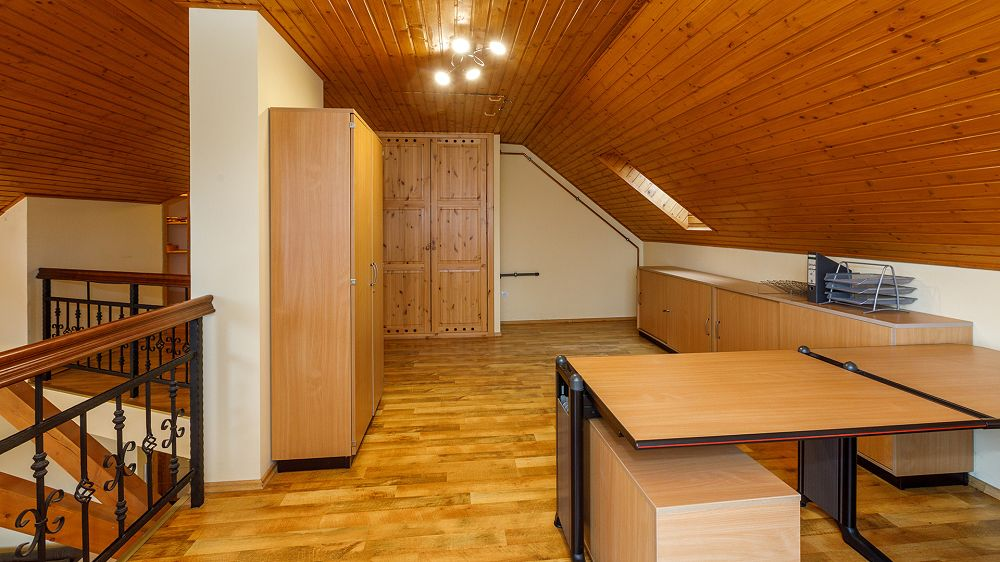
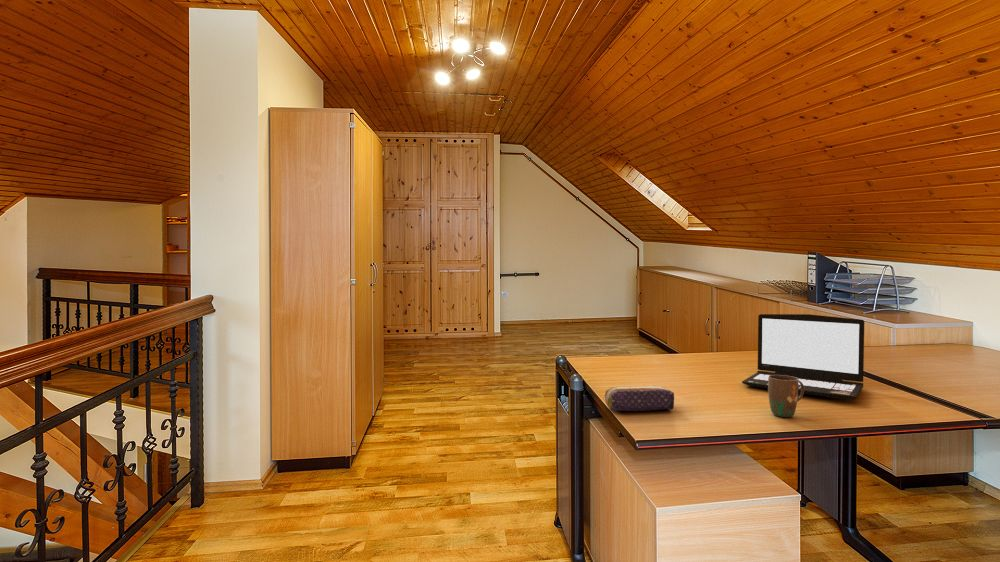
+ mug [767,375,804,418]
+ pencil case [604,385,675,412]
+ laptop [741,313,865,400]
